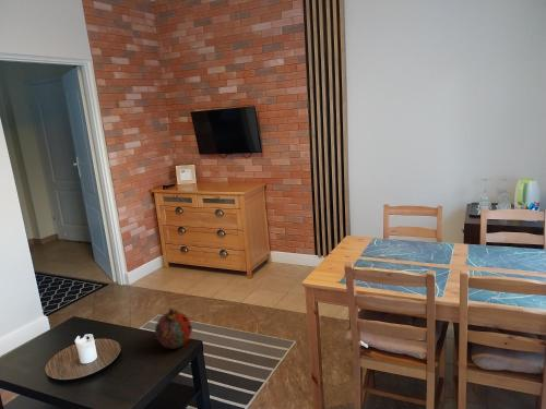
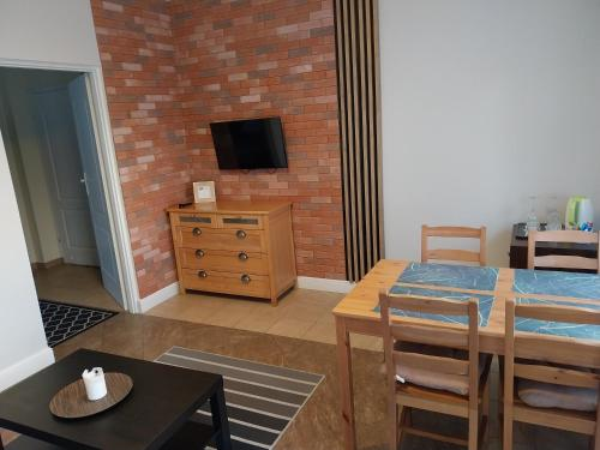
- decorative ball [154,308,193,350]
